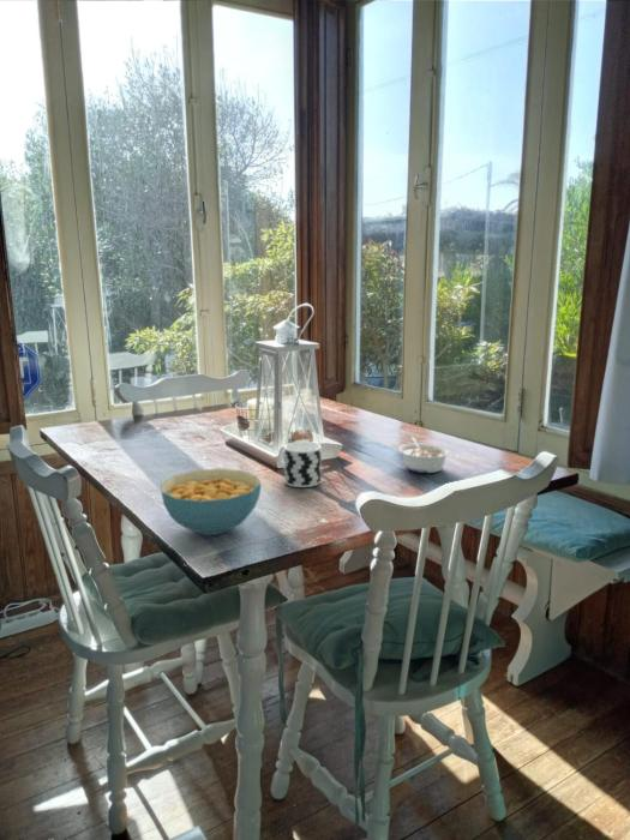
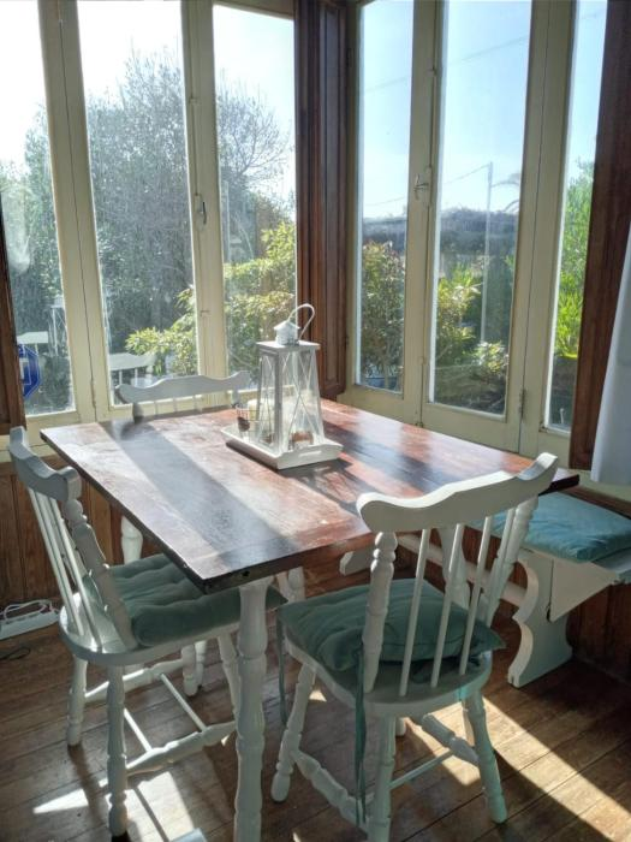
- cereal bowl [160,468,263,536]
- cup [277,440,323,488]
- legume [397,436,452,474]
